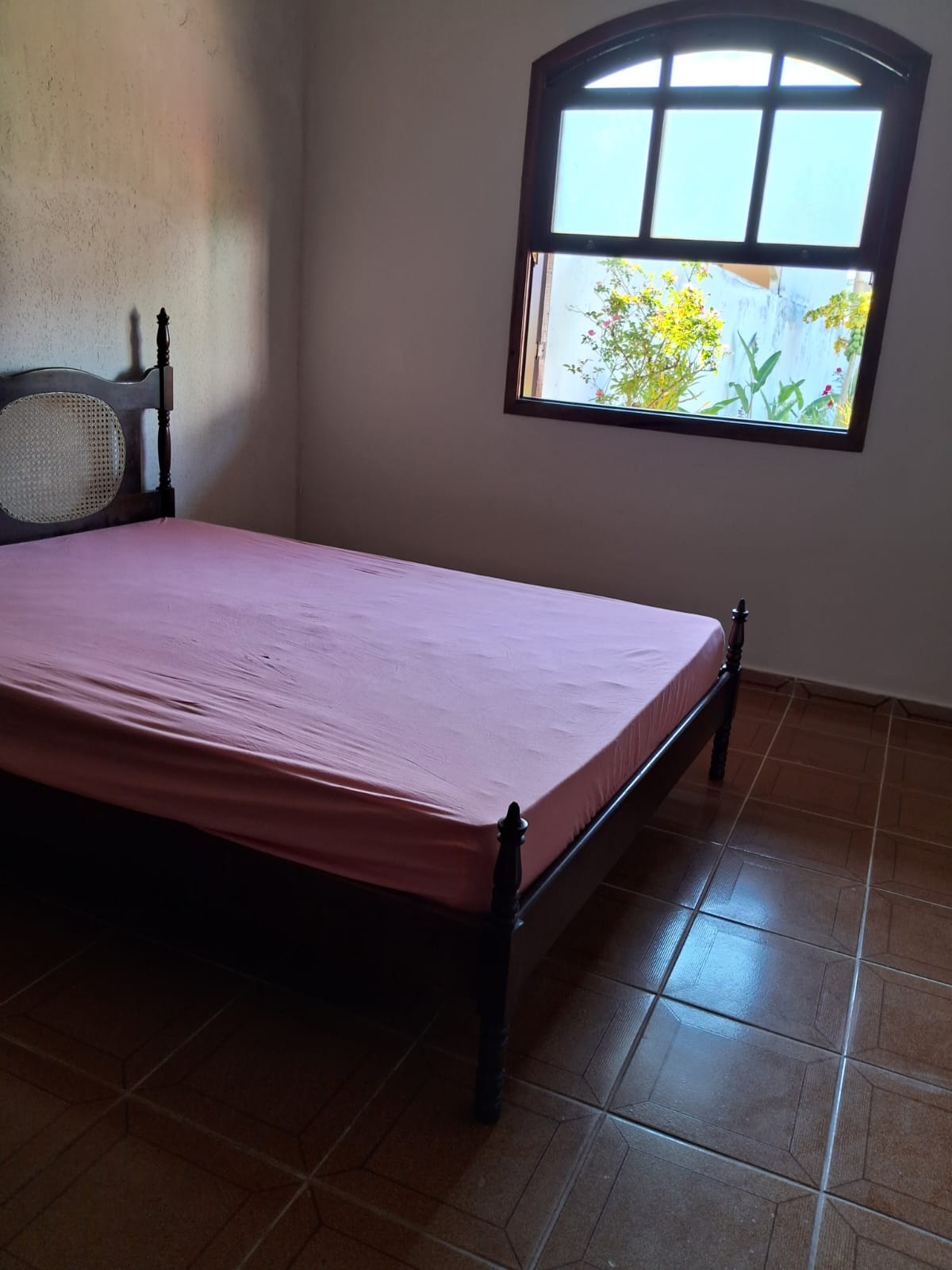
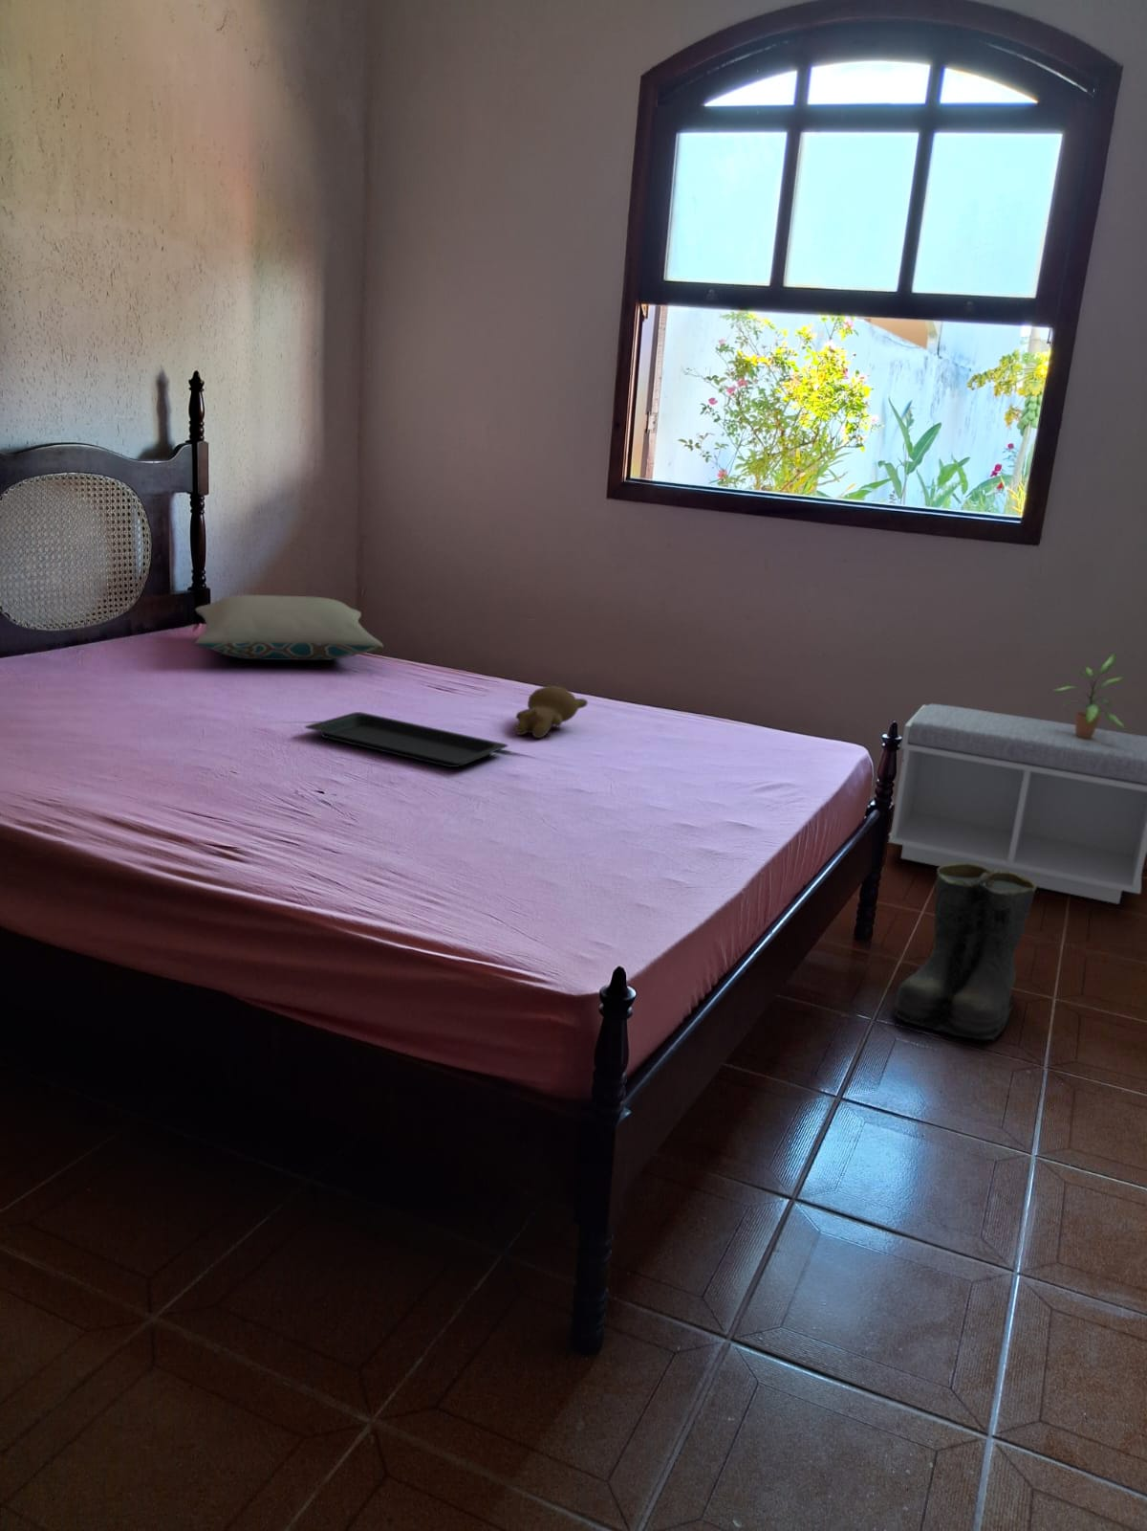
+ bench [888,703,1147,905]
+ serving tray [304,711,508,768]
+ potted plant [1052,652,1127,739]
+ teddy bear [514,685,589,739]
+ boots [894,863,1037,1042]
+ pillow [194,594,384,661]
